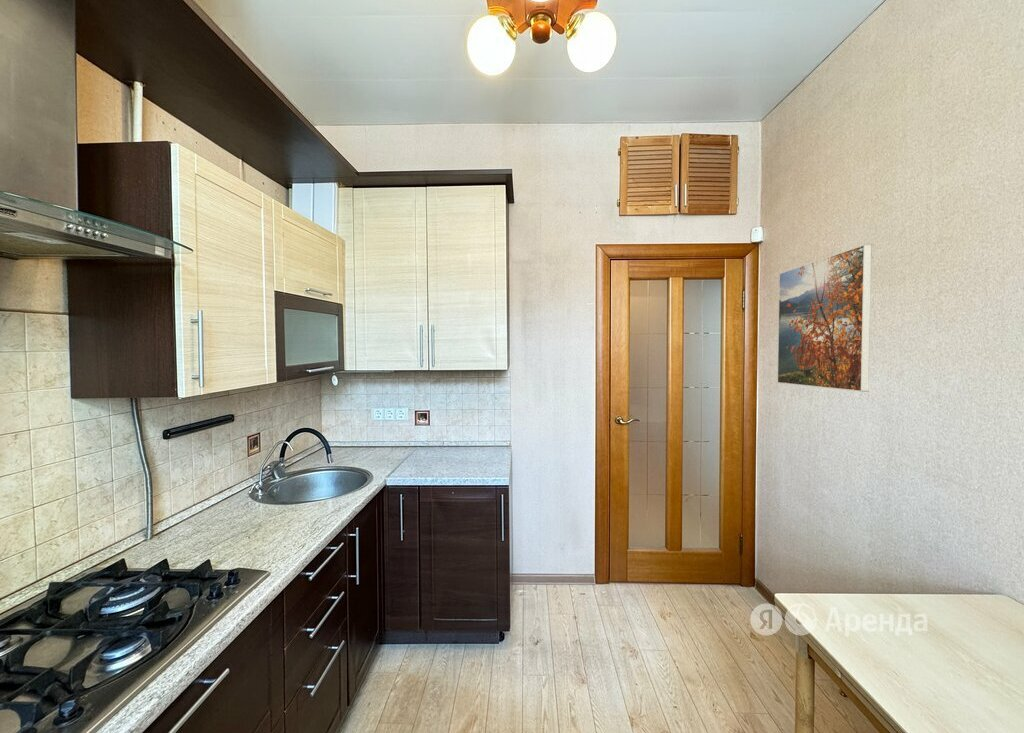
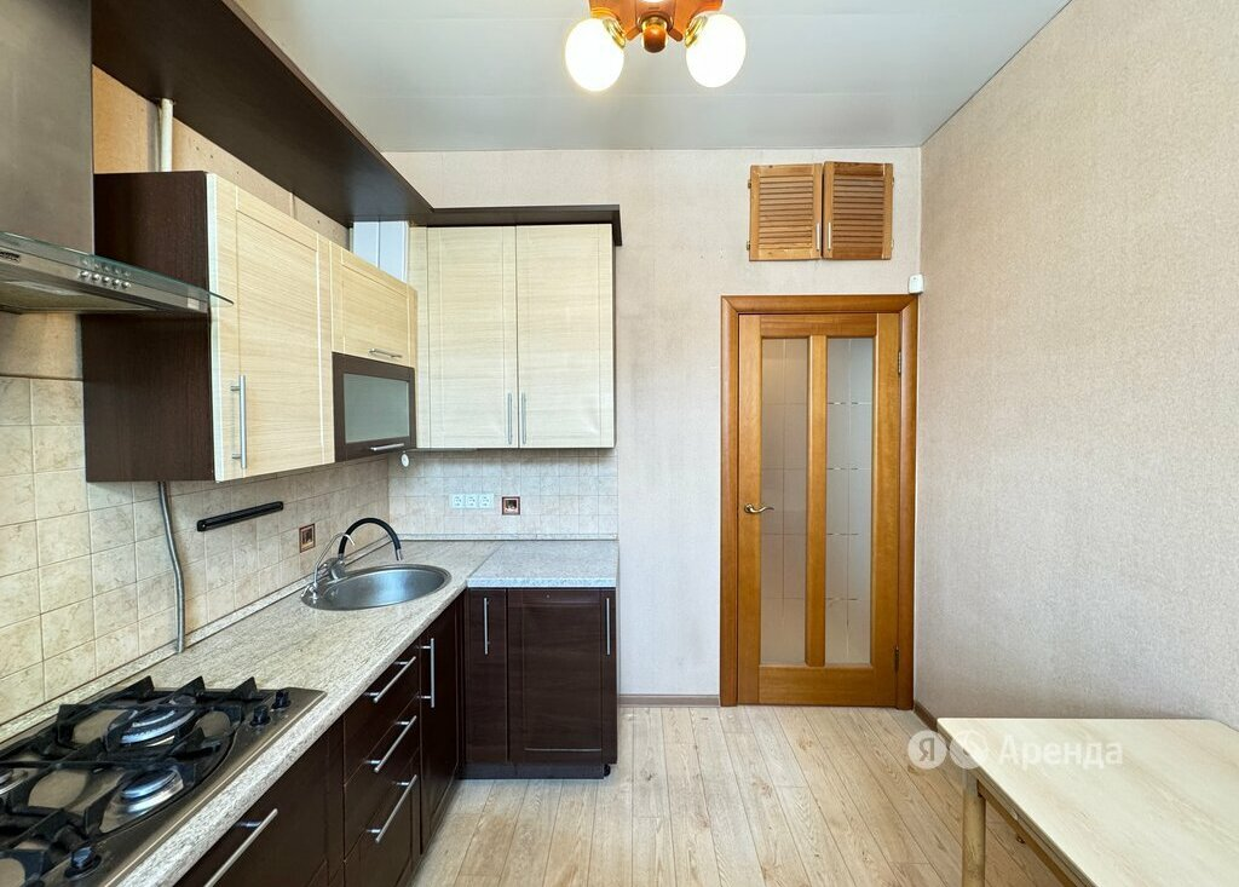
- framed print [776,243,873,393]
